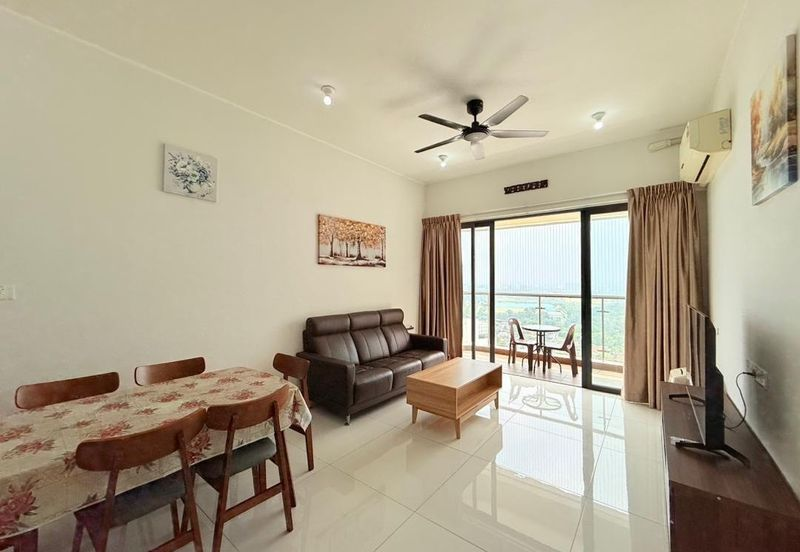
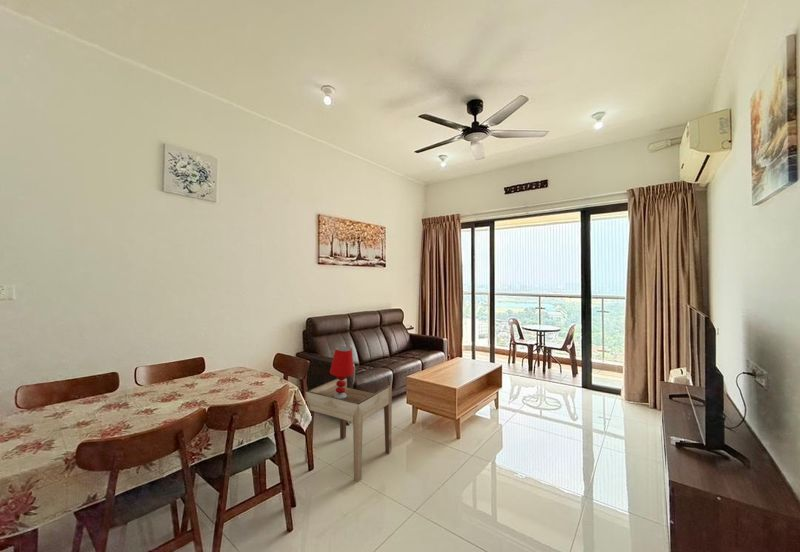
+ side table [304,378,393,483]
+ table lamp [329,346,355,399]
